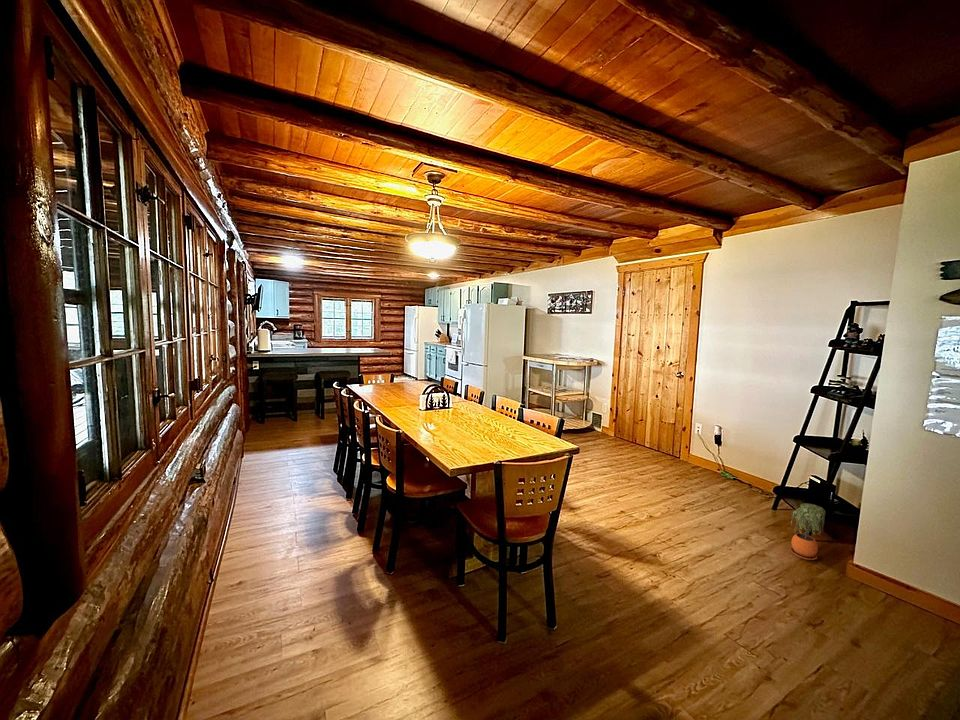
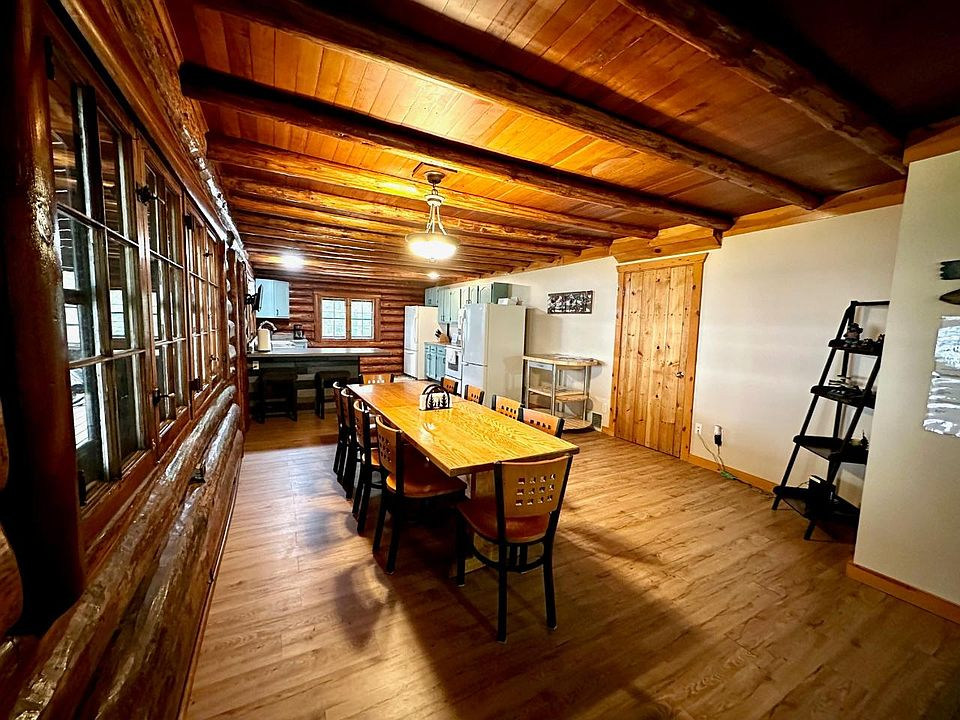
- potted plant [789,502,826,561]
